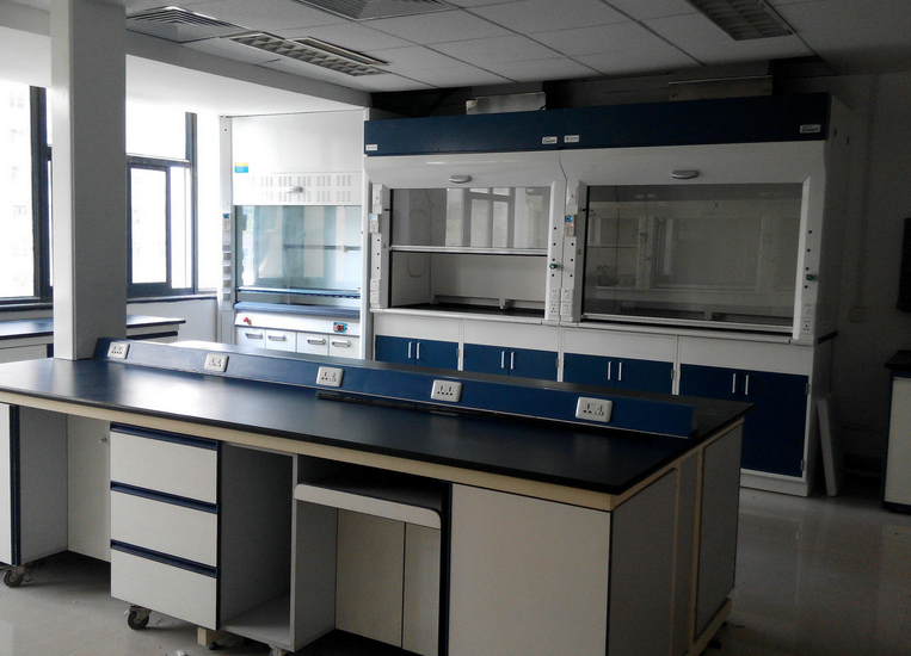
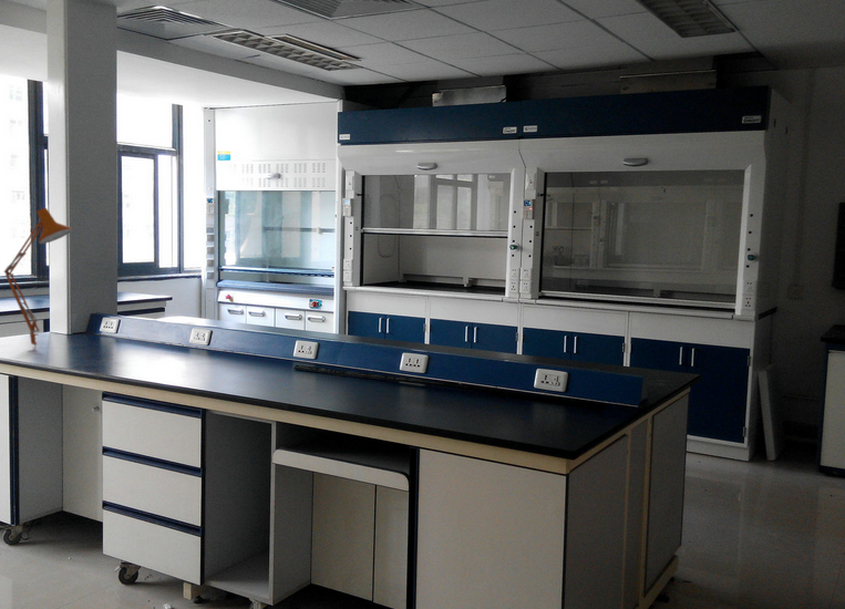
+ desk lamp [3,207,74,350]
